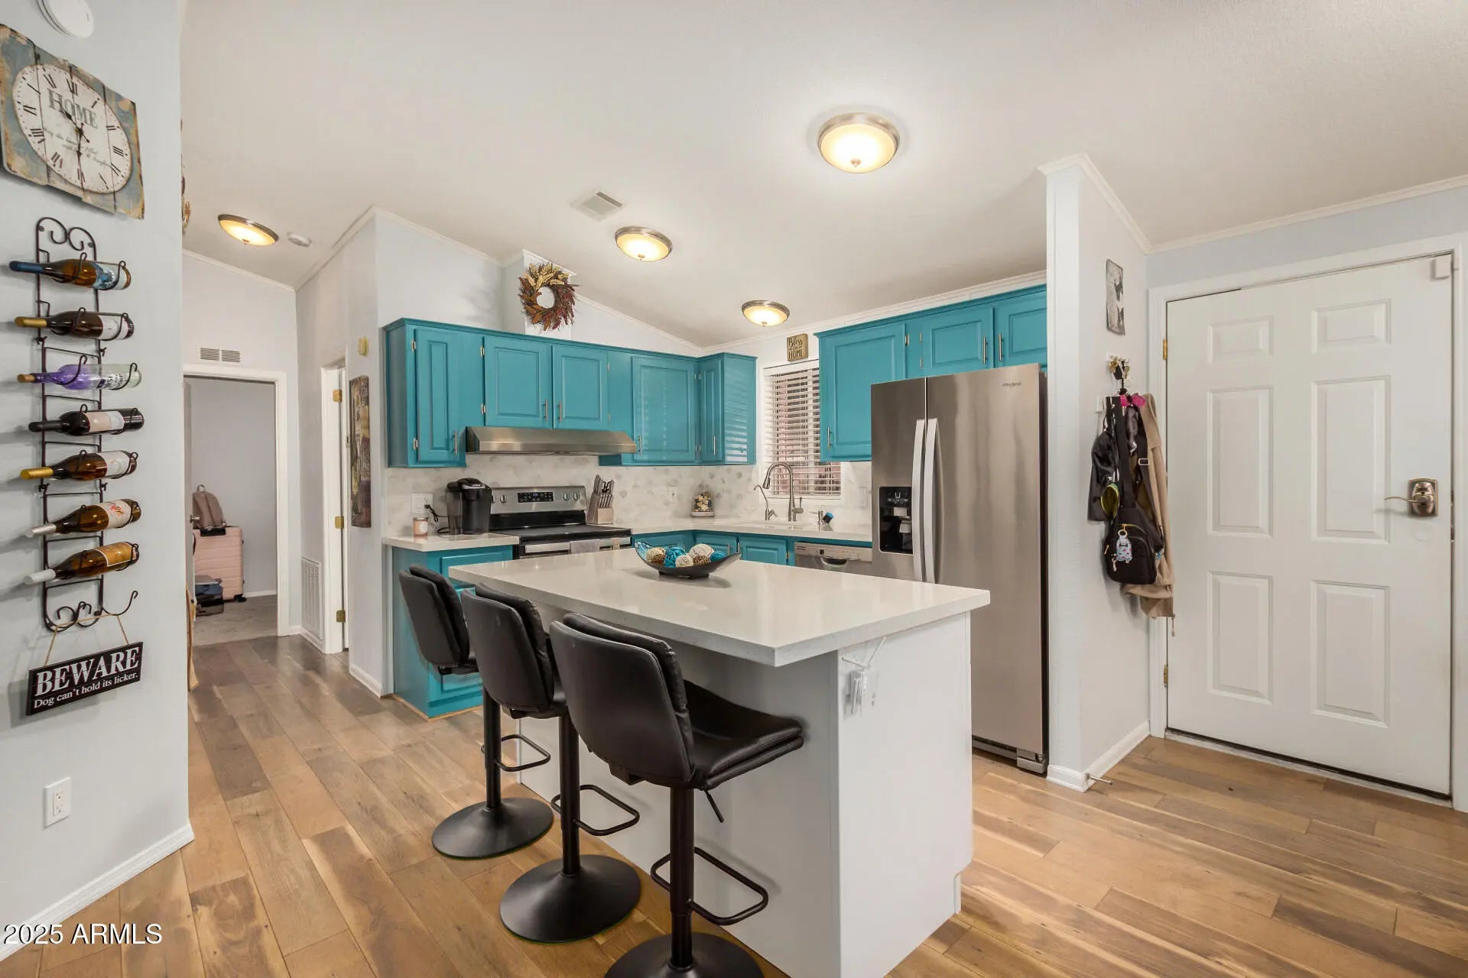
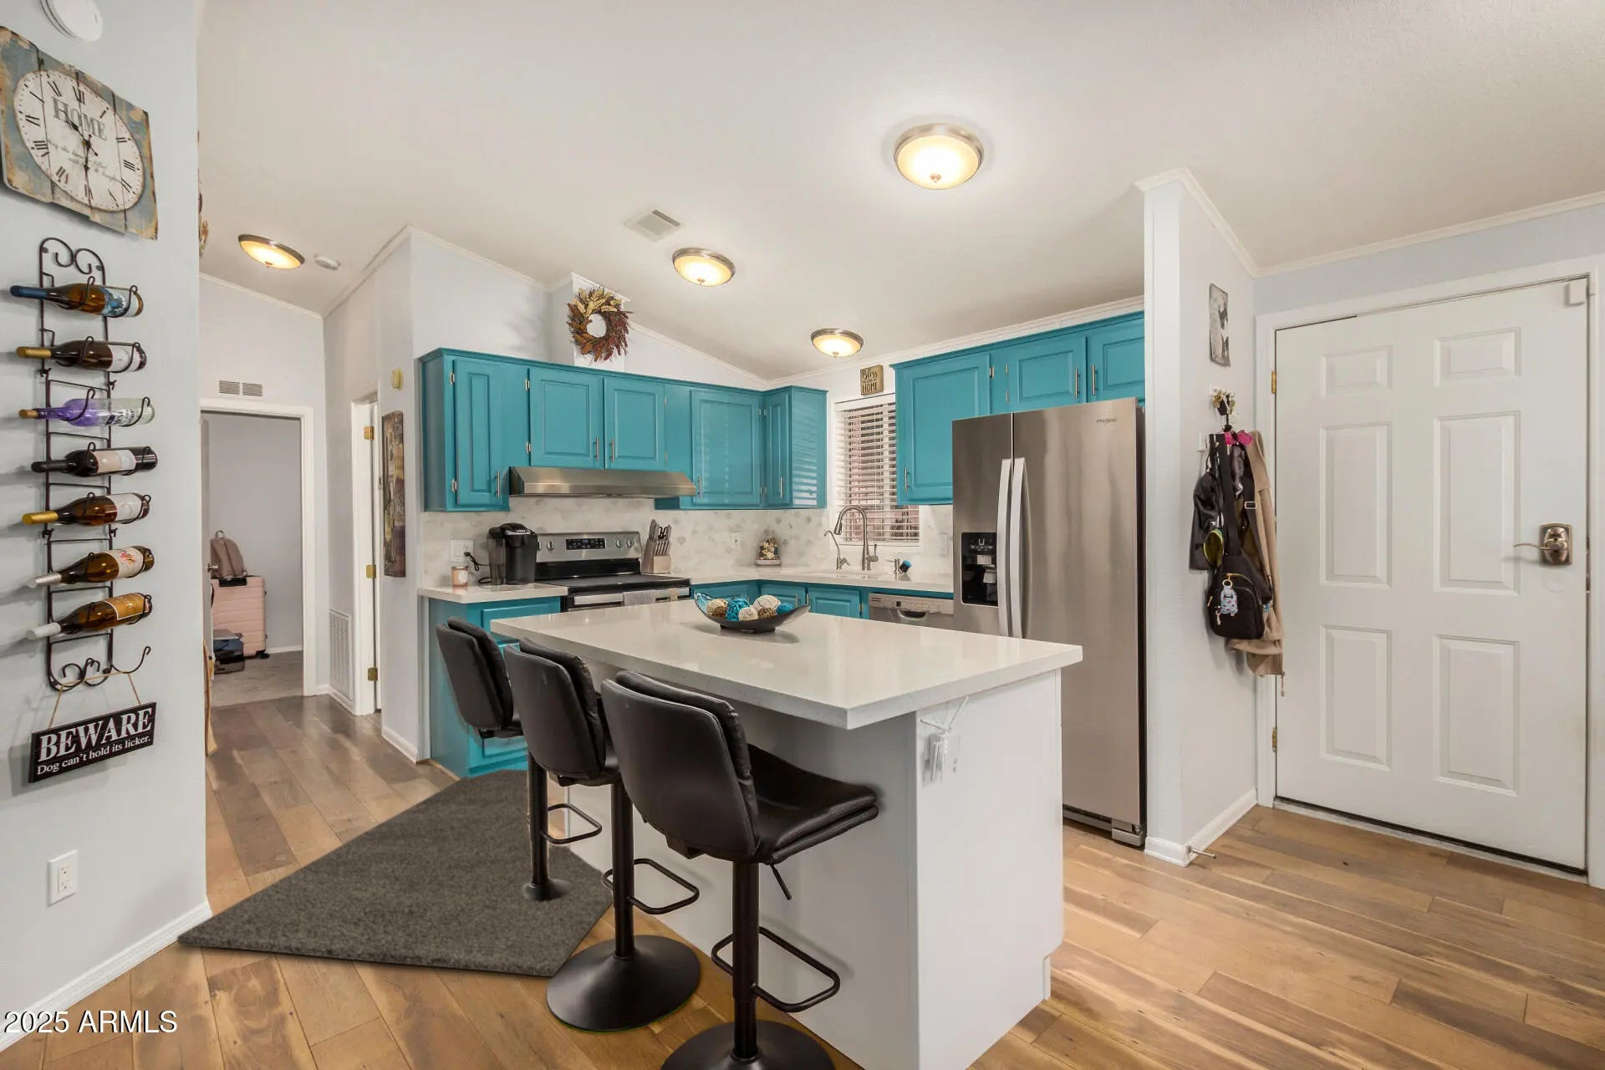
+ rug [177,768,614,977]
